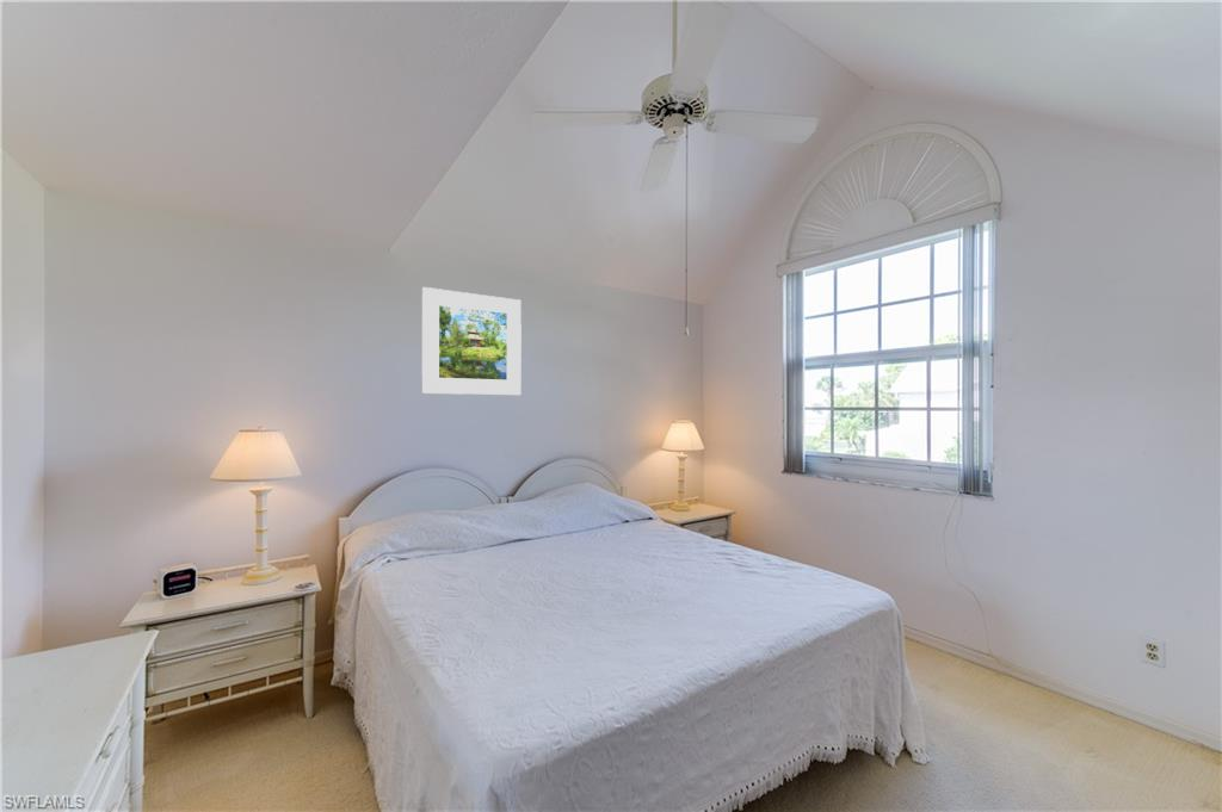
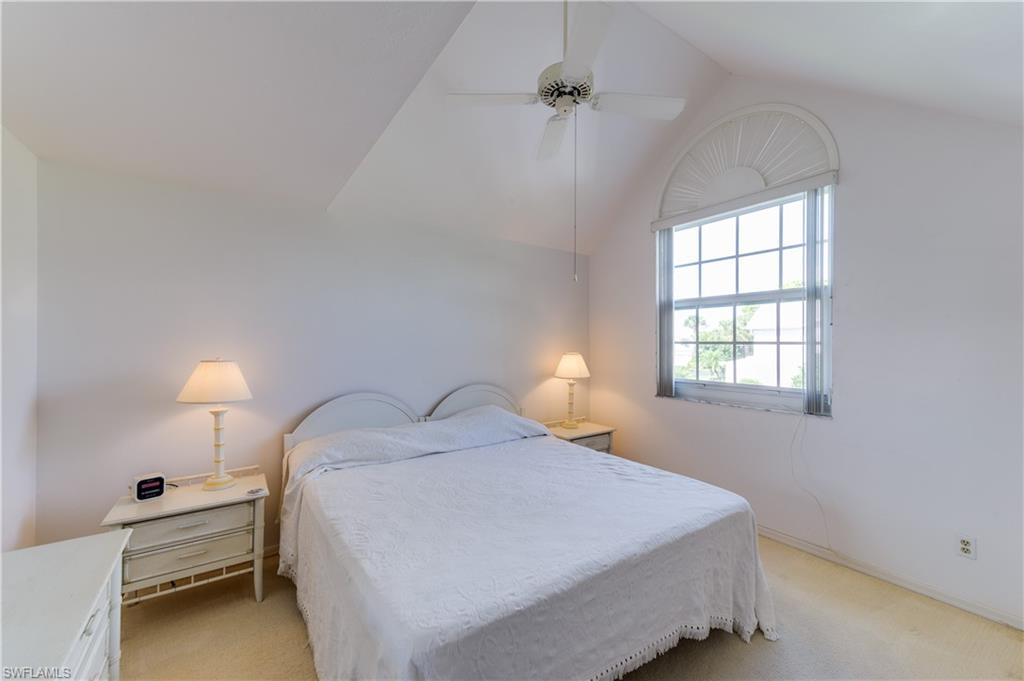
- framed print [420,286,523,396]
